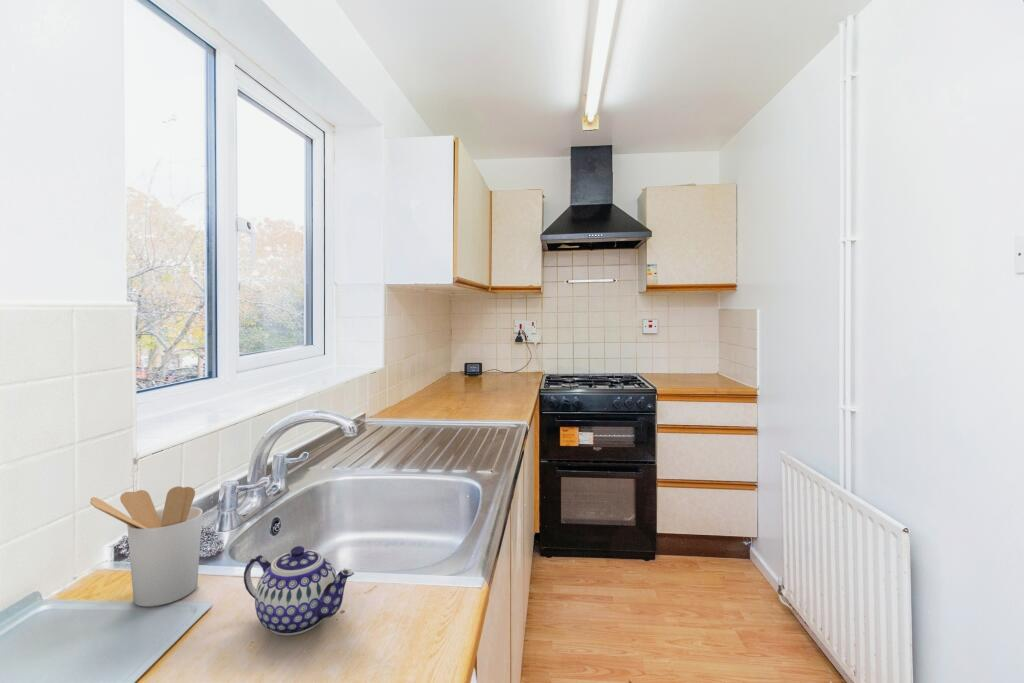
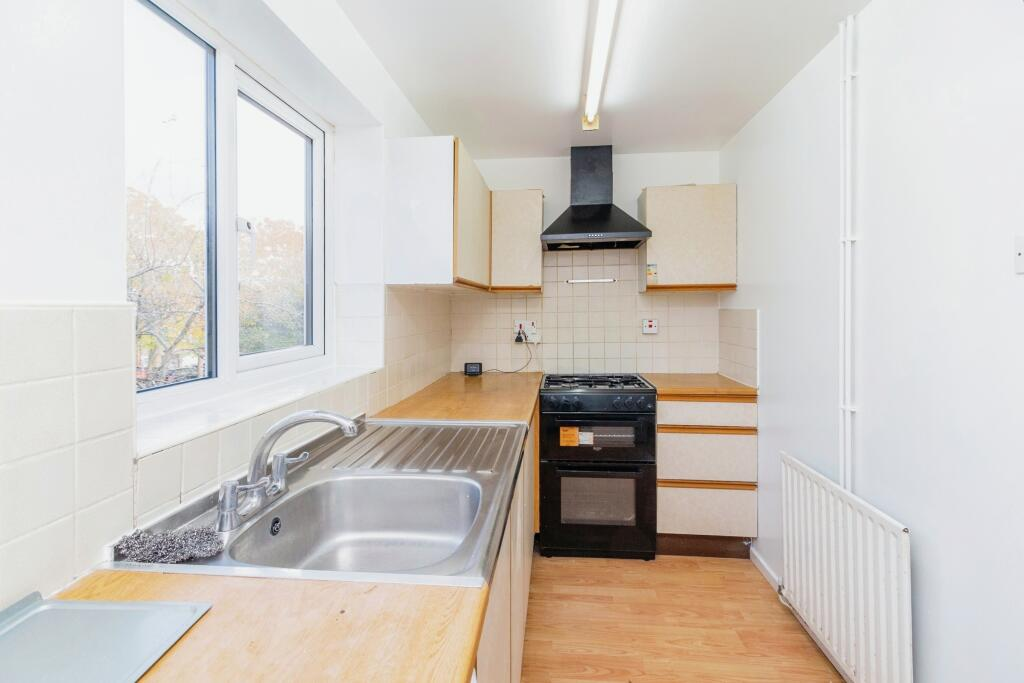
- utensil holder [89,485,203,608]
- teapot [243,545,355,637]
